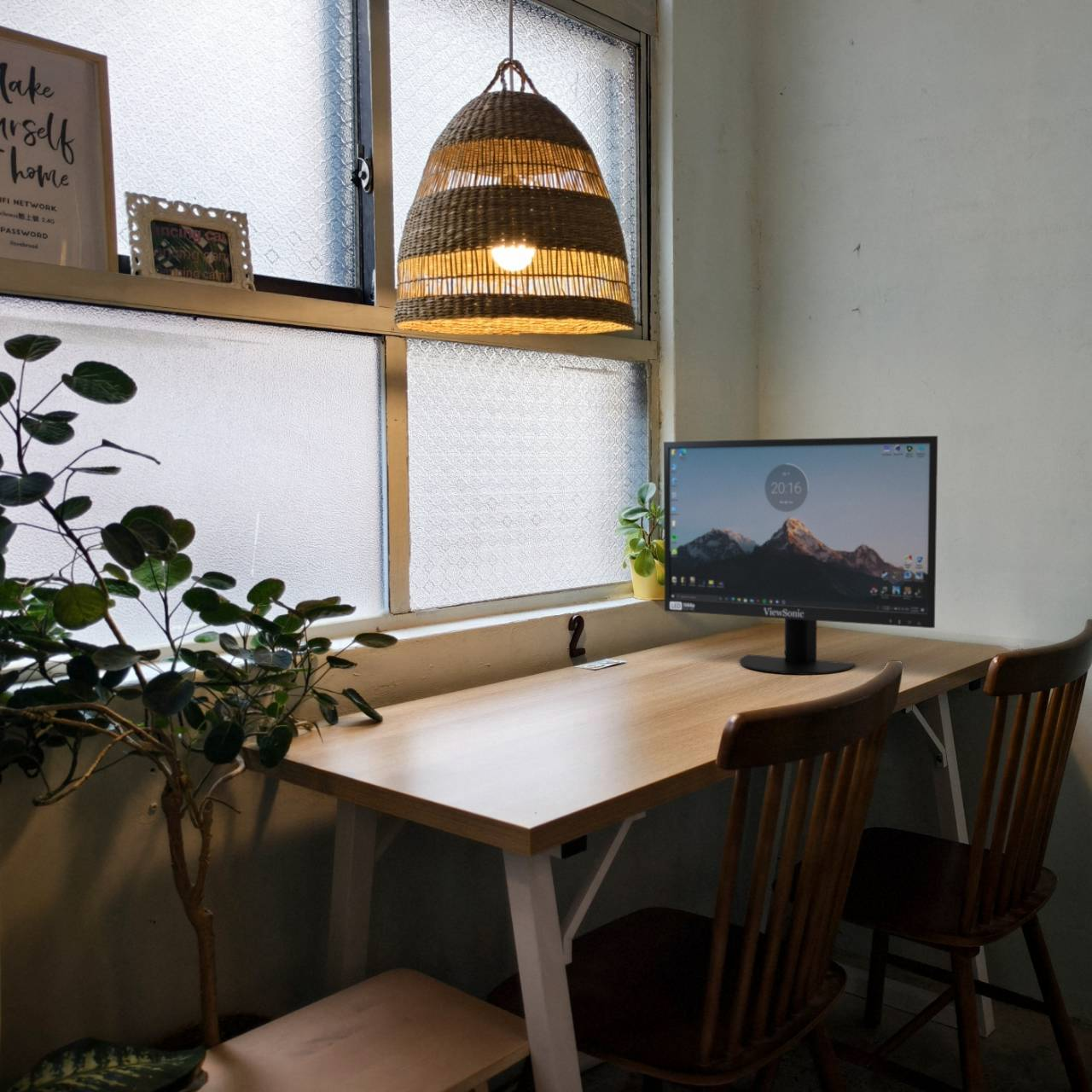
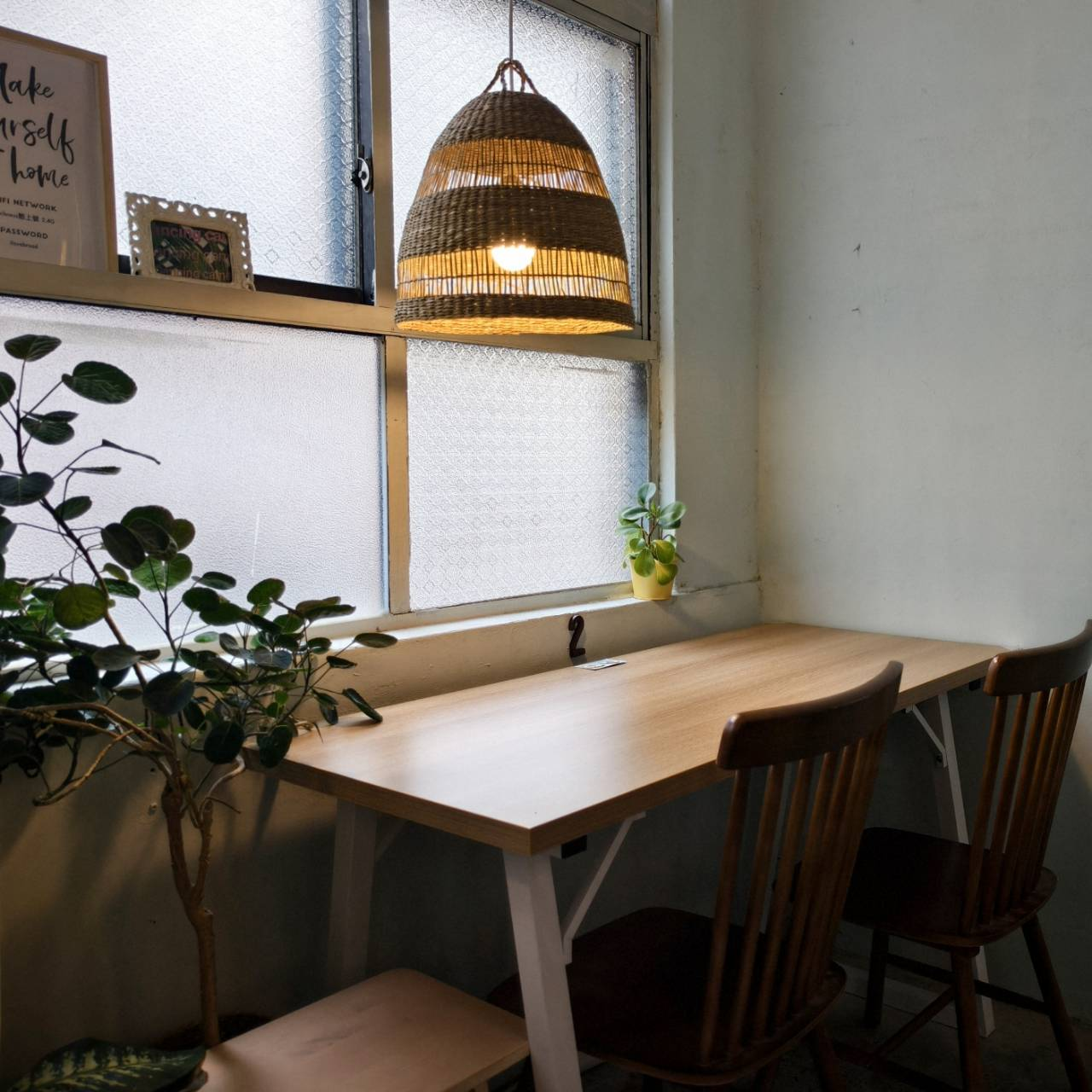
- monitor [663,435,938,676]
